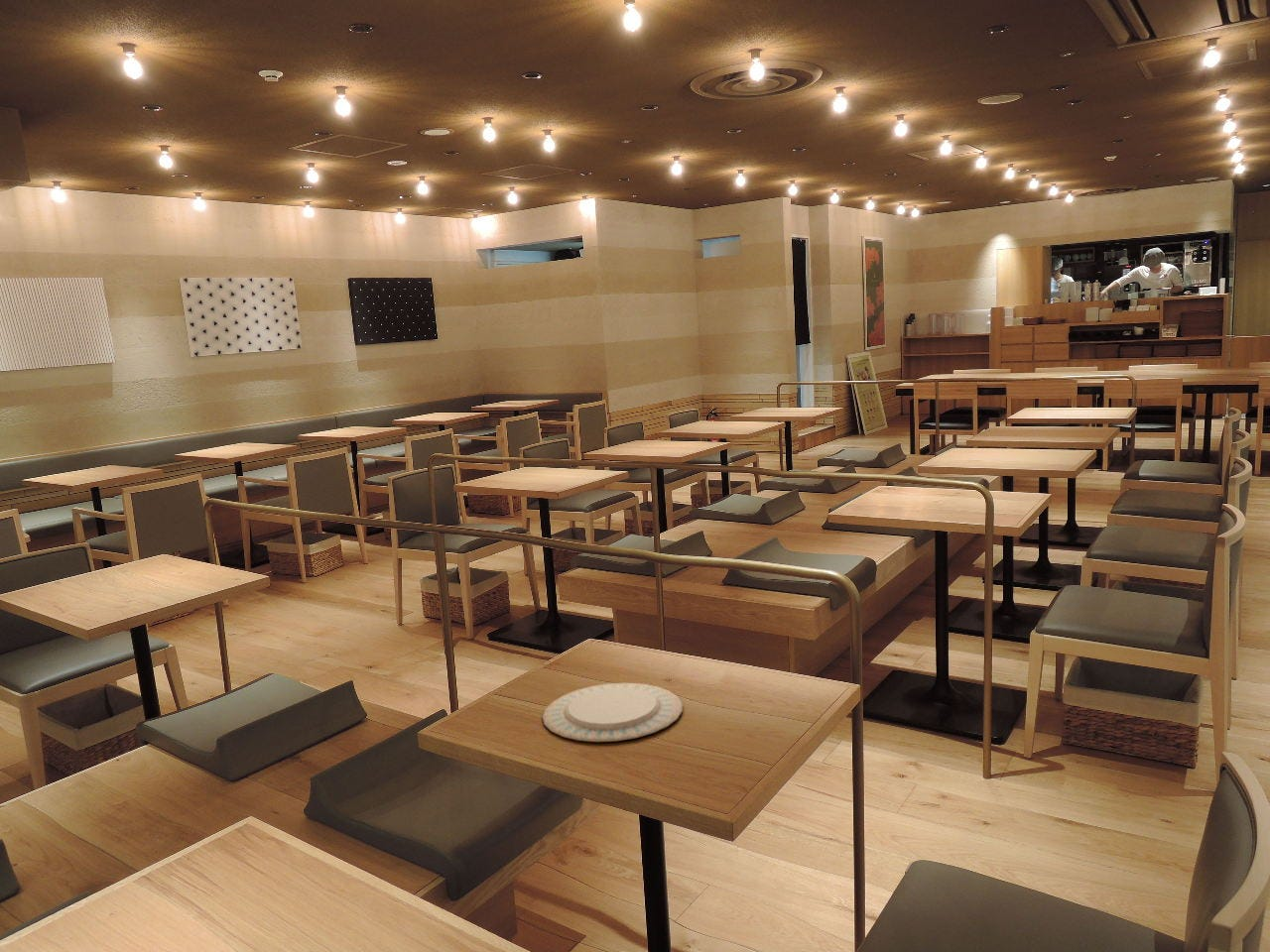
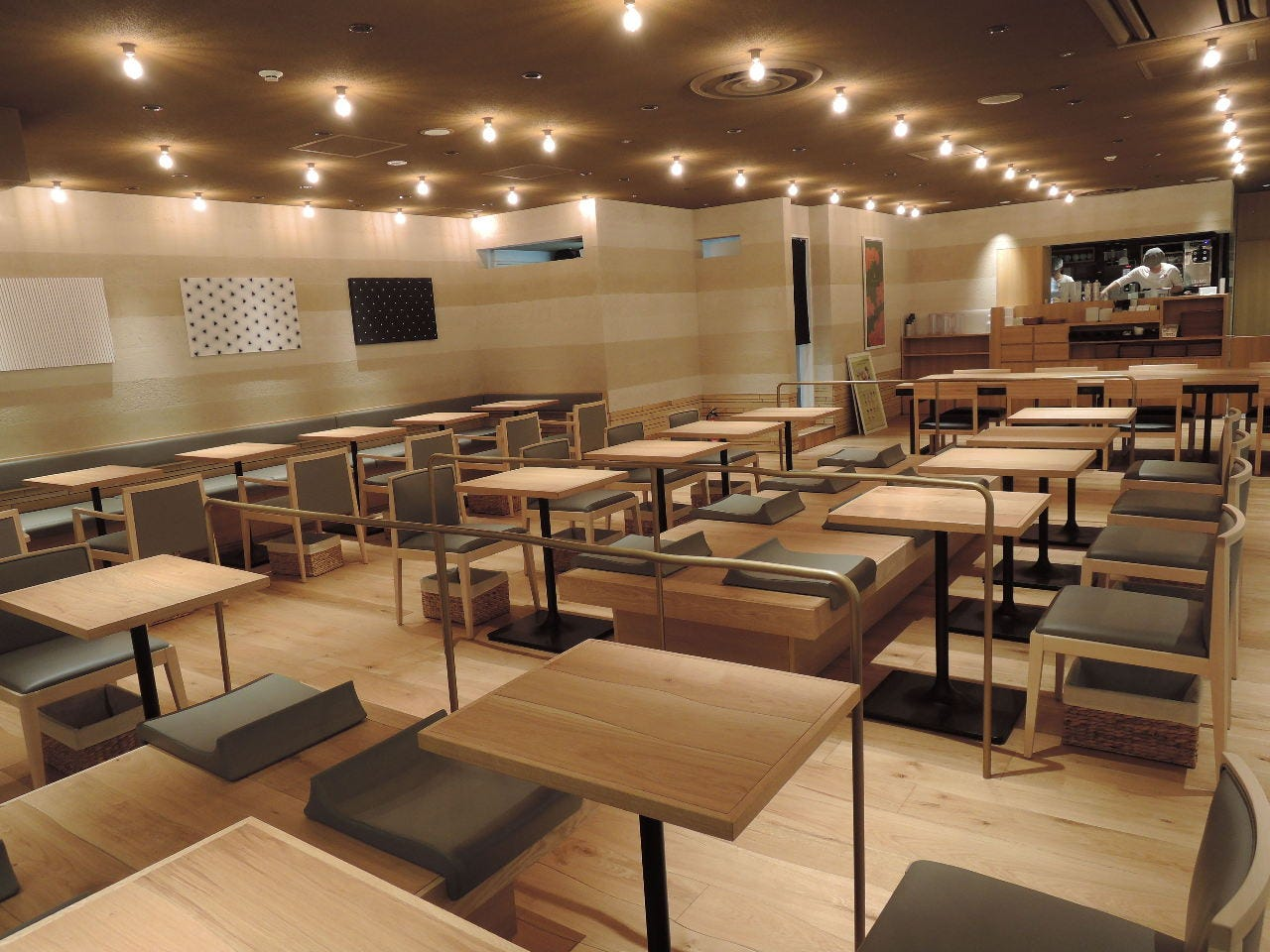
- chinaware [542,682,684,743]
